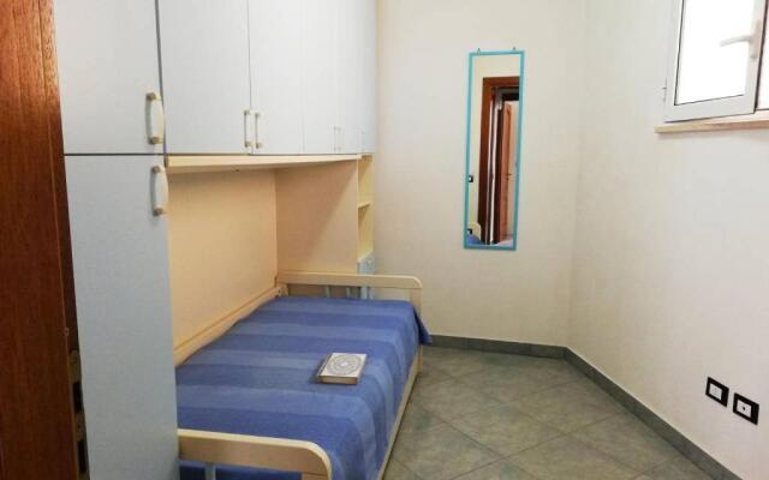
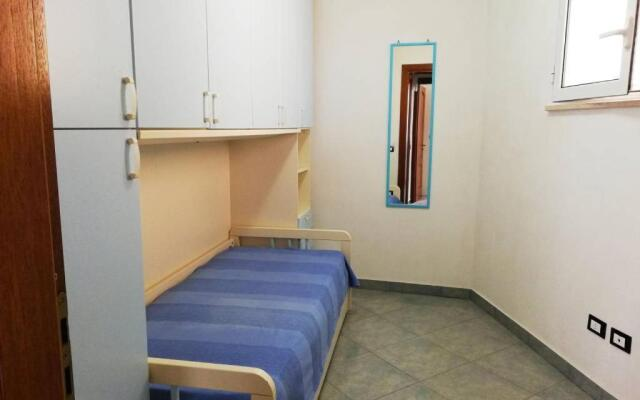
- book [314,352,368,385]
